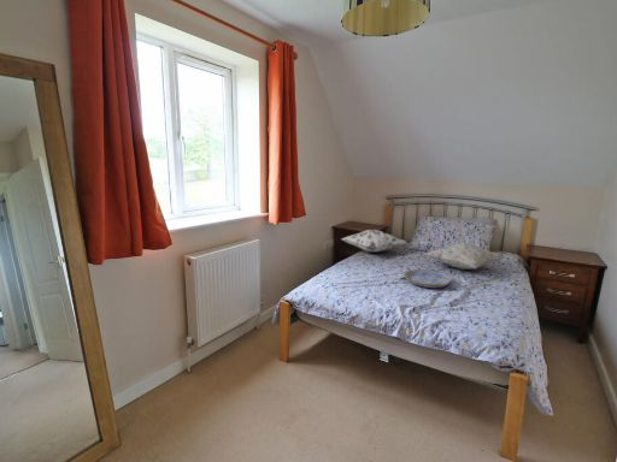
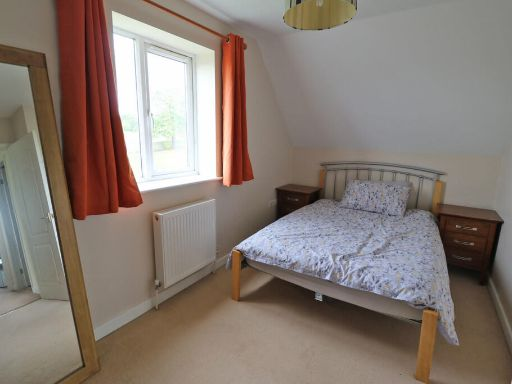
- decorative pillow [341,229,409,253]
- decorative pillow [423,242,506,271]
- serving tray [402,267,454,289]
